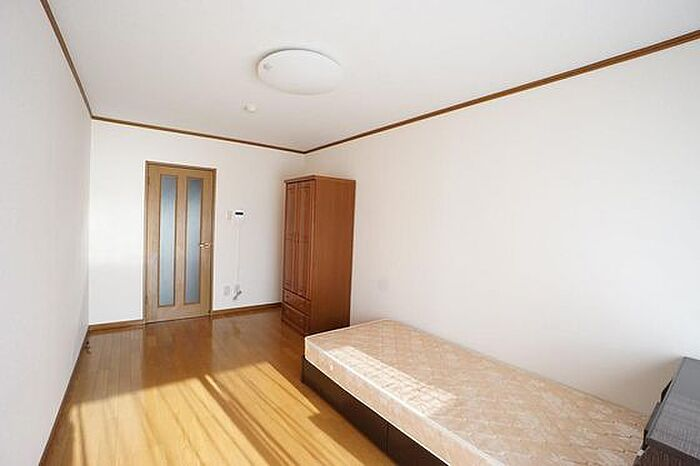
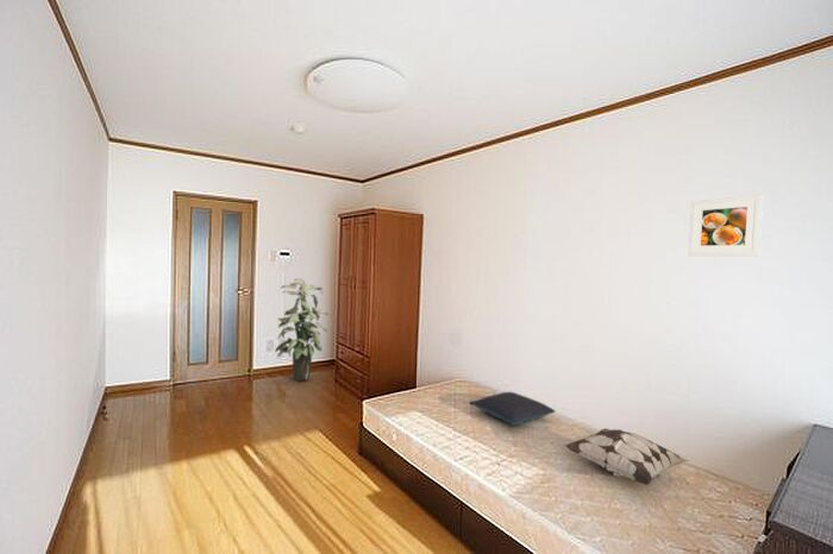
+ indoor plant [274,277,330,382]
+ decorative pillow [564,428,689,486]
+ pillow [468,391,556,426]
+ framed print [687,194,764,258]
